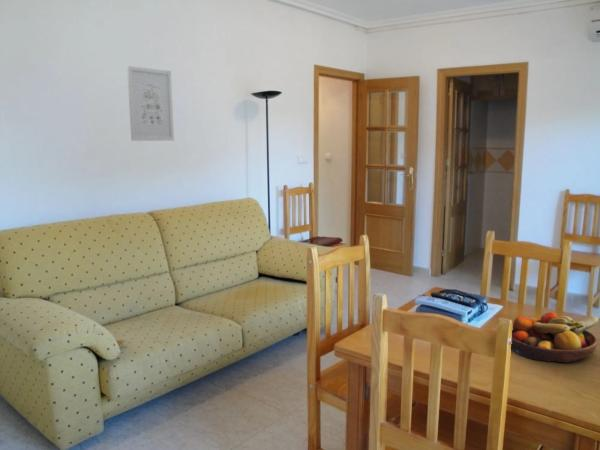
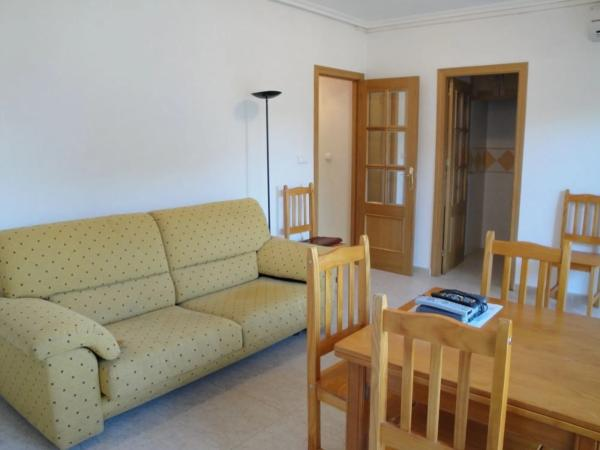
- fruit bowl [510,311,600,364]
- wall art [126,65,175,142]
